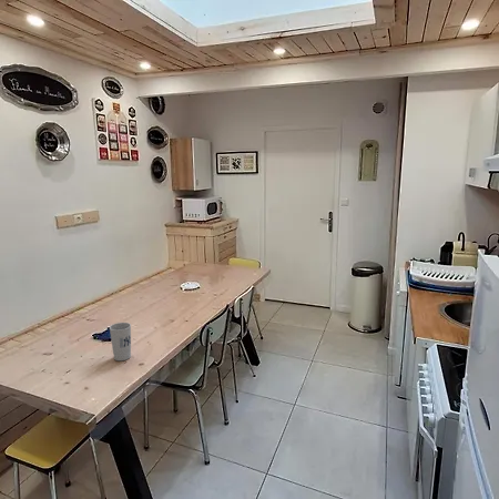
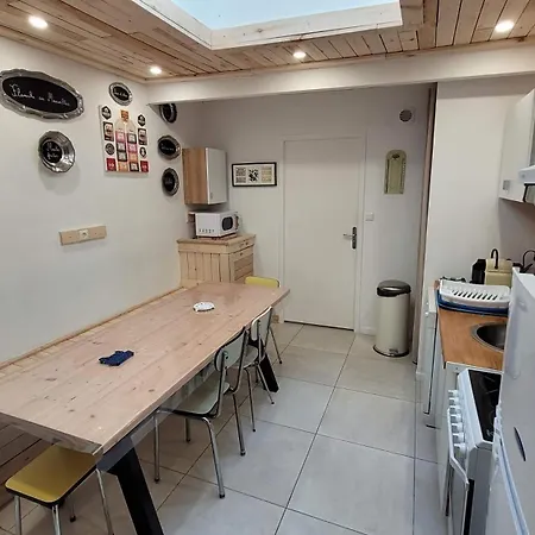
- cup [109,322,132,361]
